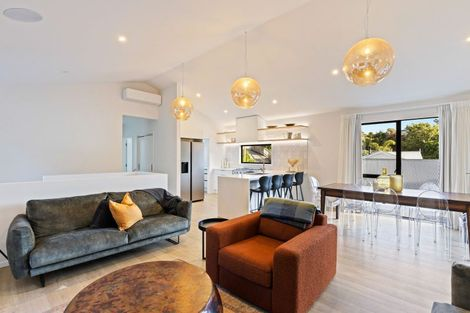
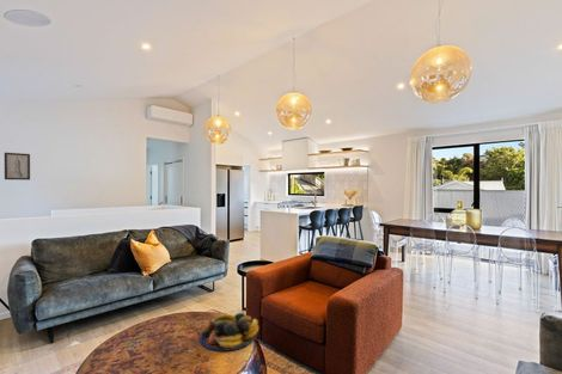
+ fruit bowl [198,312,259,352]
+ wall art [4,152,31,182]
